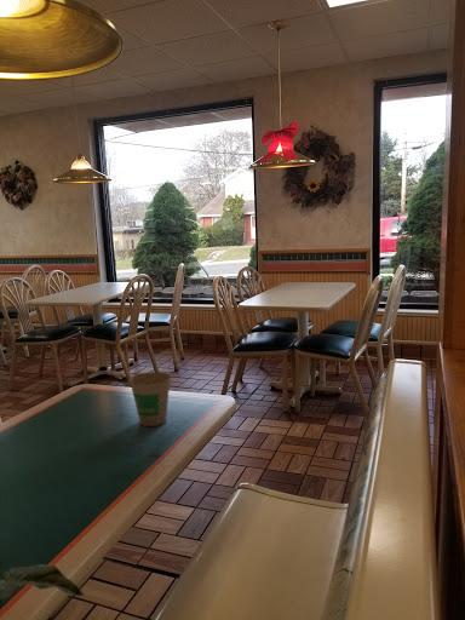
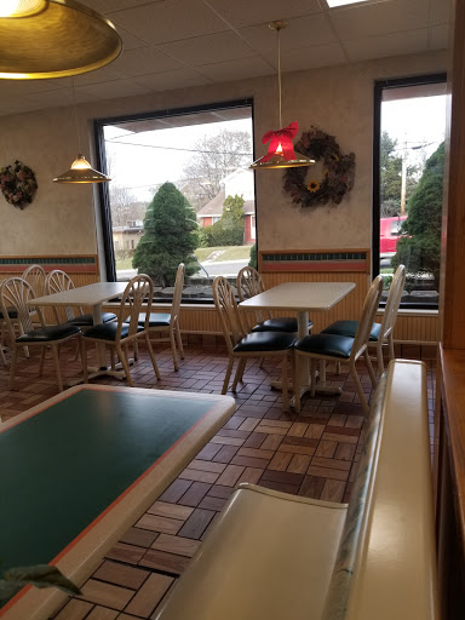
- paper cup [128,371,172,427]
